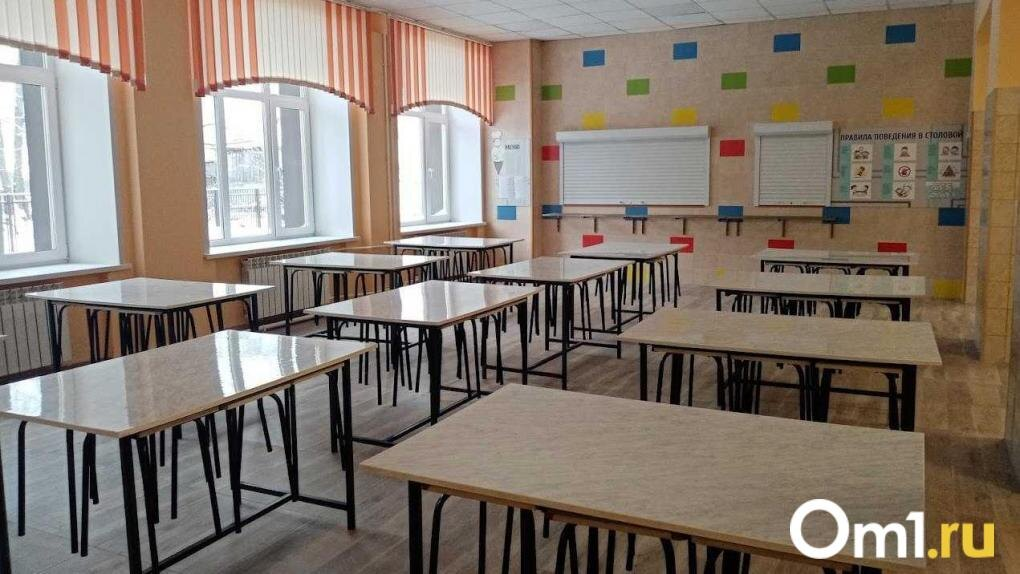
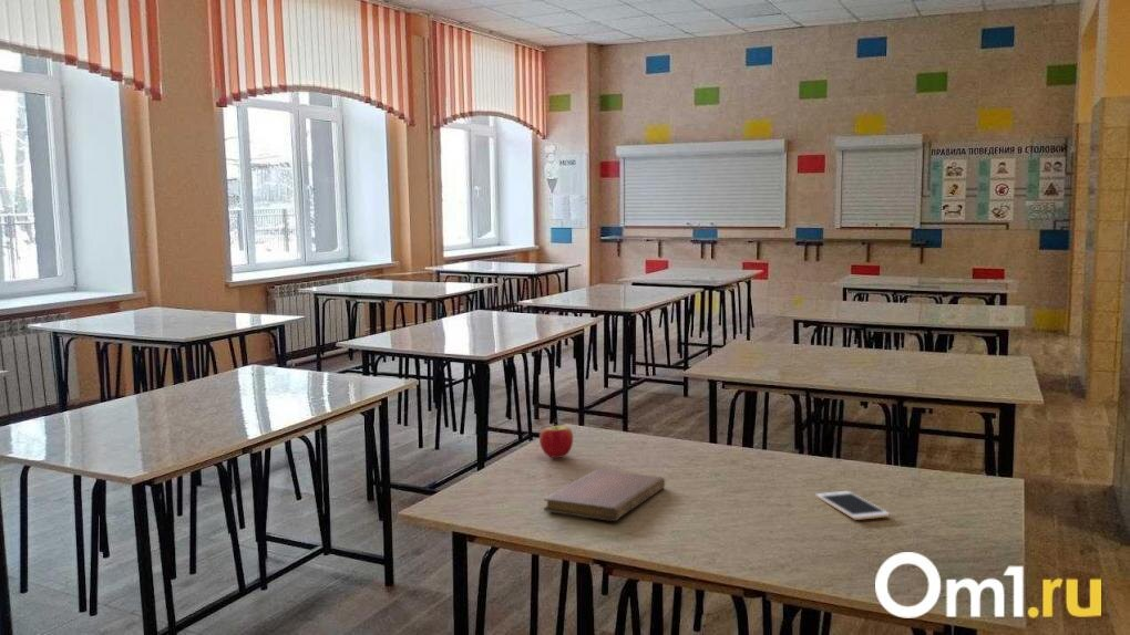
+ cell phone [814,490,891,521]
+ notebook [543,468,666,522]
+ apple [538,417,574,459]
